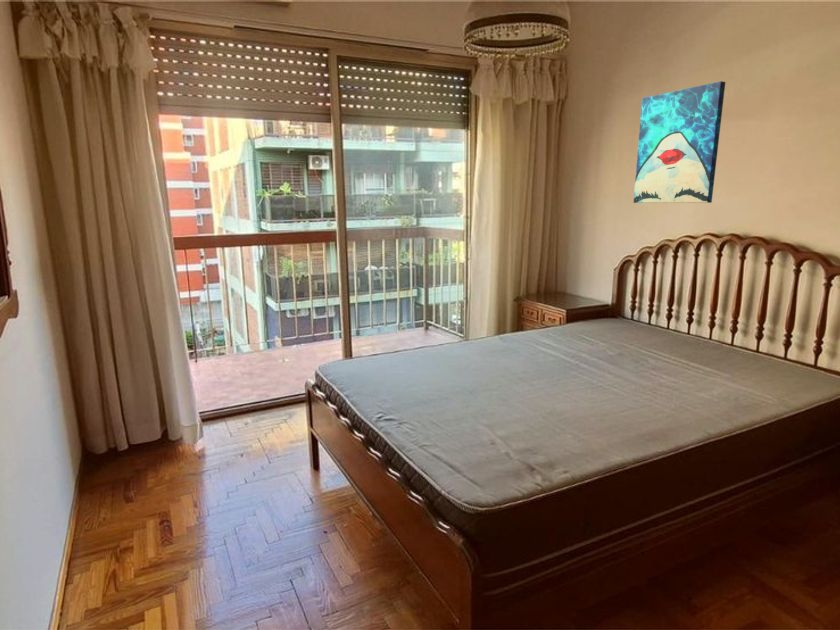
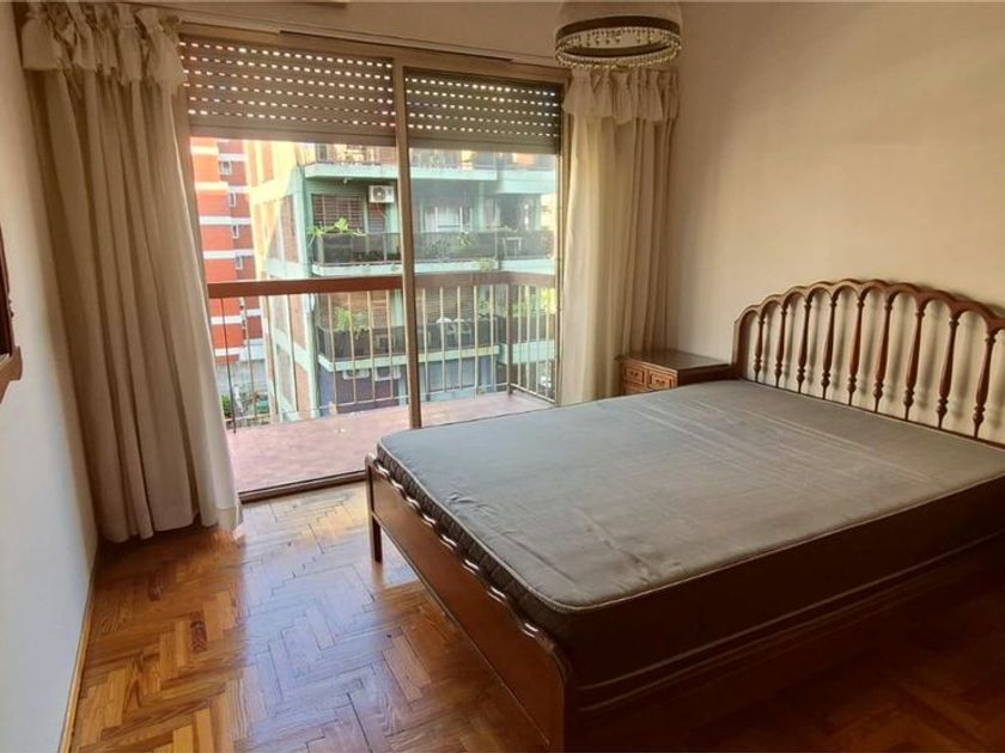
- wall art [633,80,726,204]
